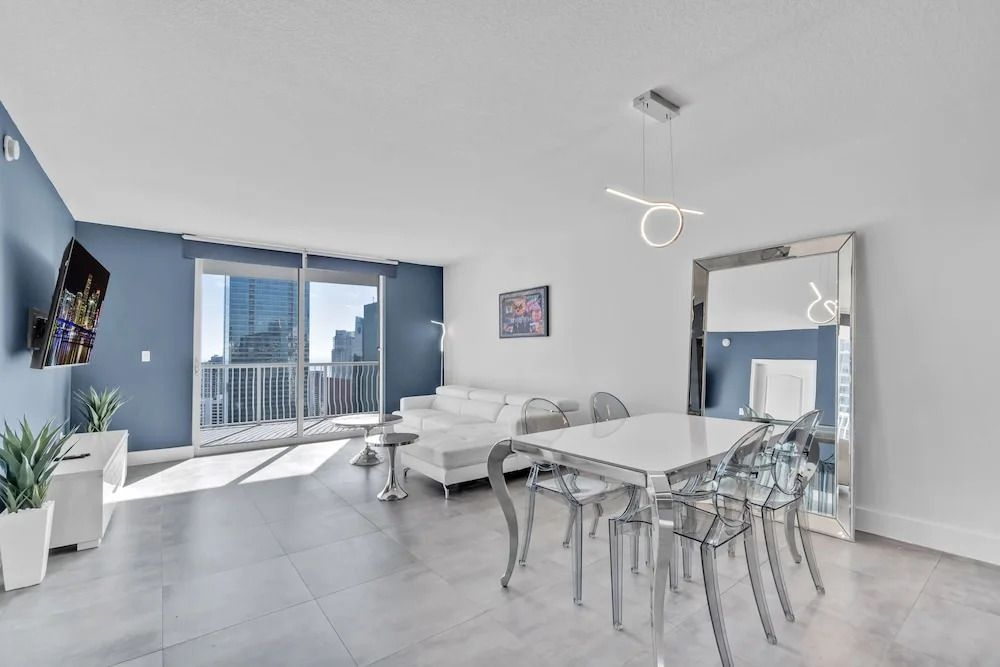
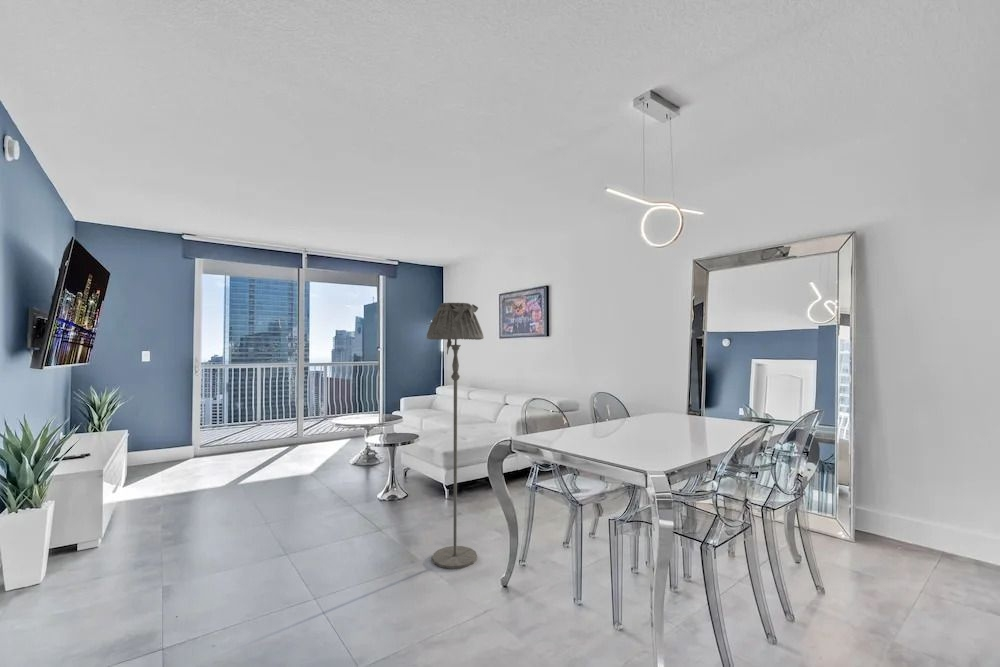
+ floor lamp [426,302,485,570]
